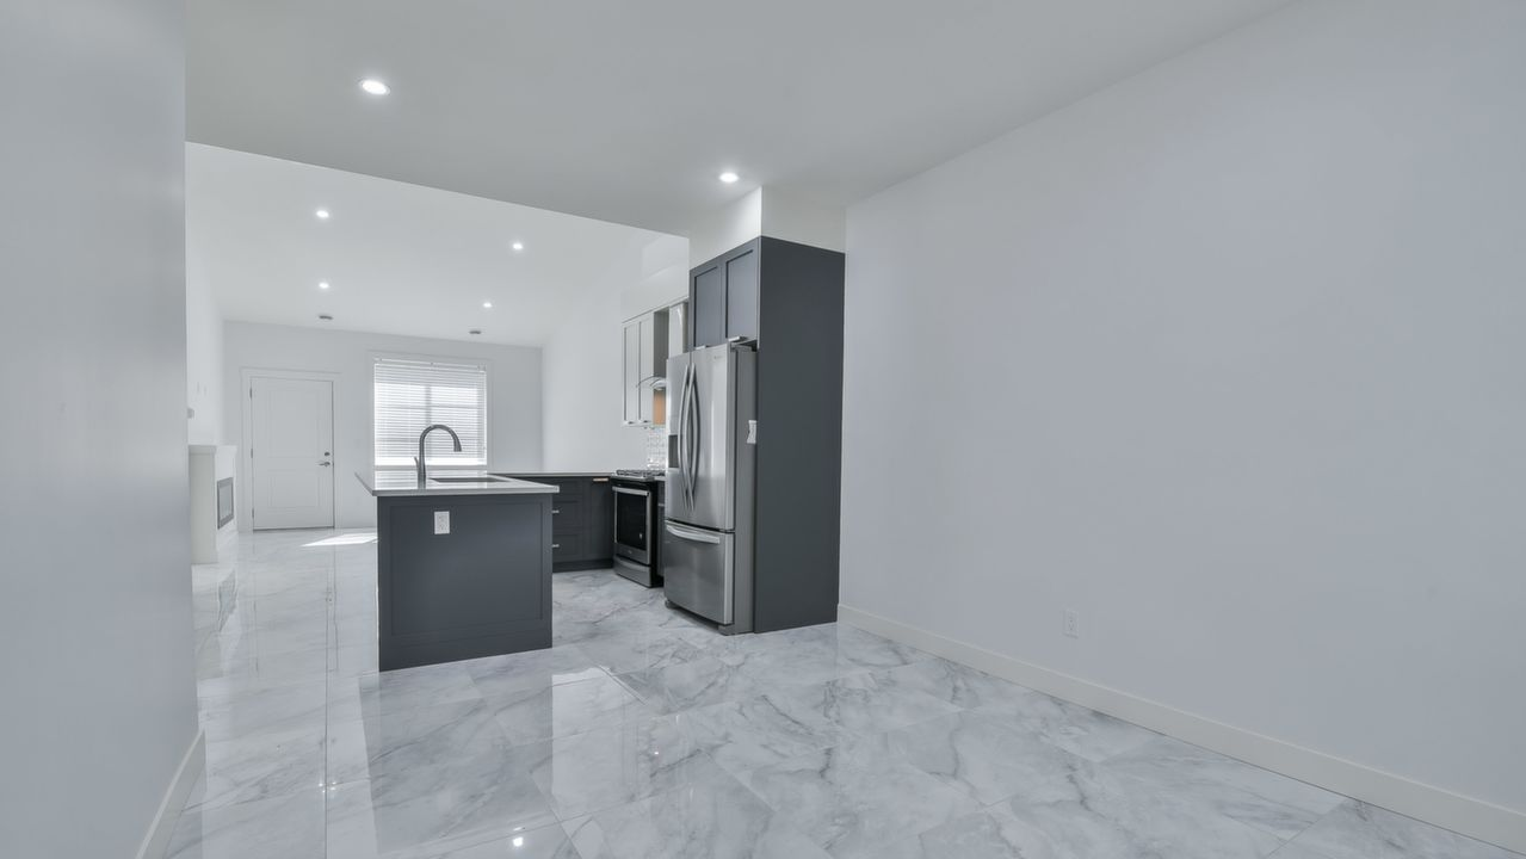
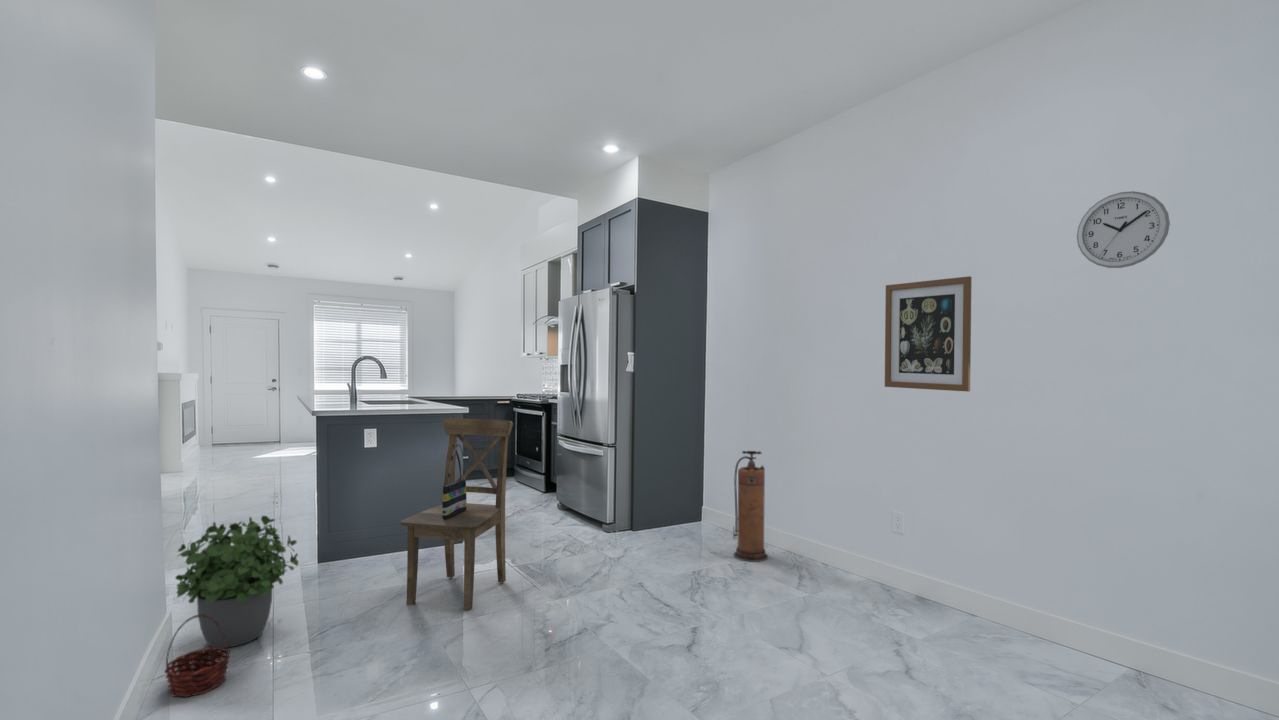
+ tote bag [440,444,468,519]
+ wall clock [1076,190,1171,269]
+ basket [163,614,231,698]
+ potted plant [174,515,300,649]
+ fire extinguisher [732,450,769,563]
+ wall art [884,275,973,393]
+ dining chair [400,418,514,612]
